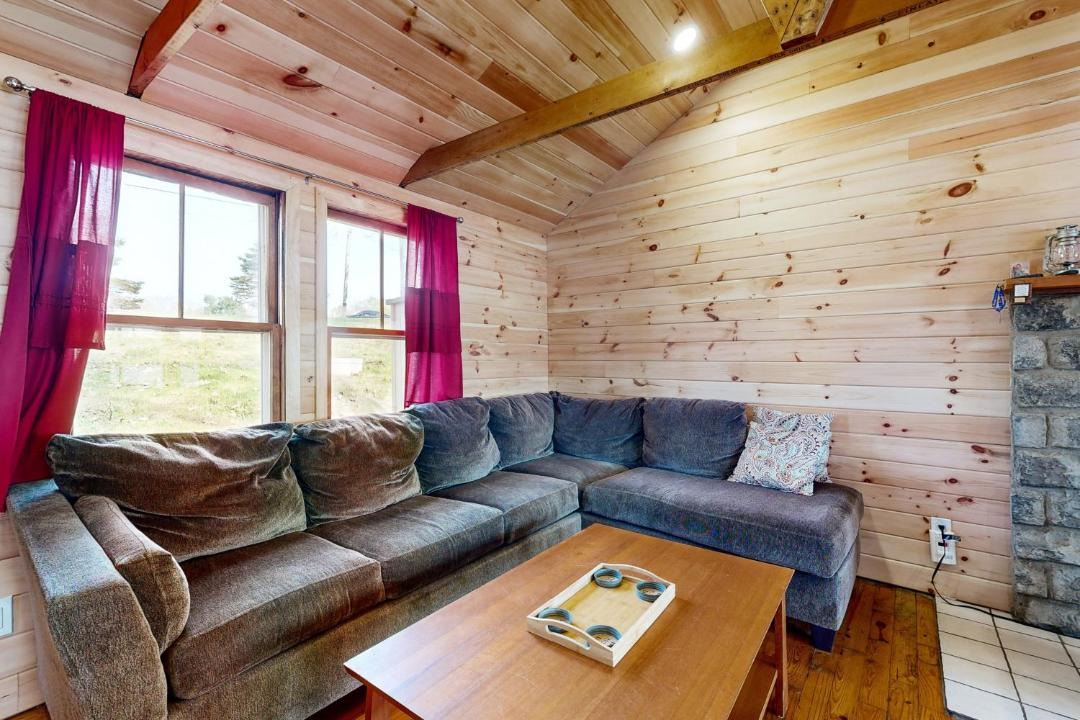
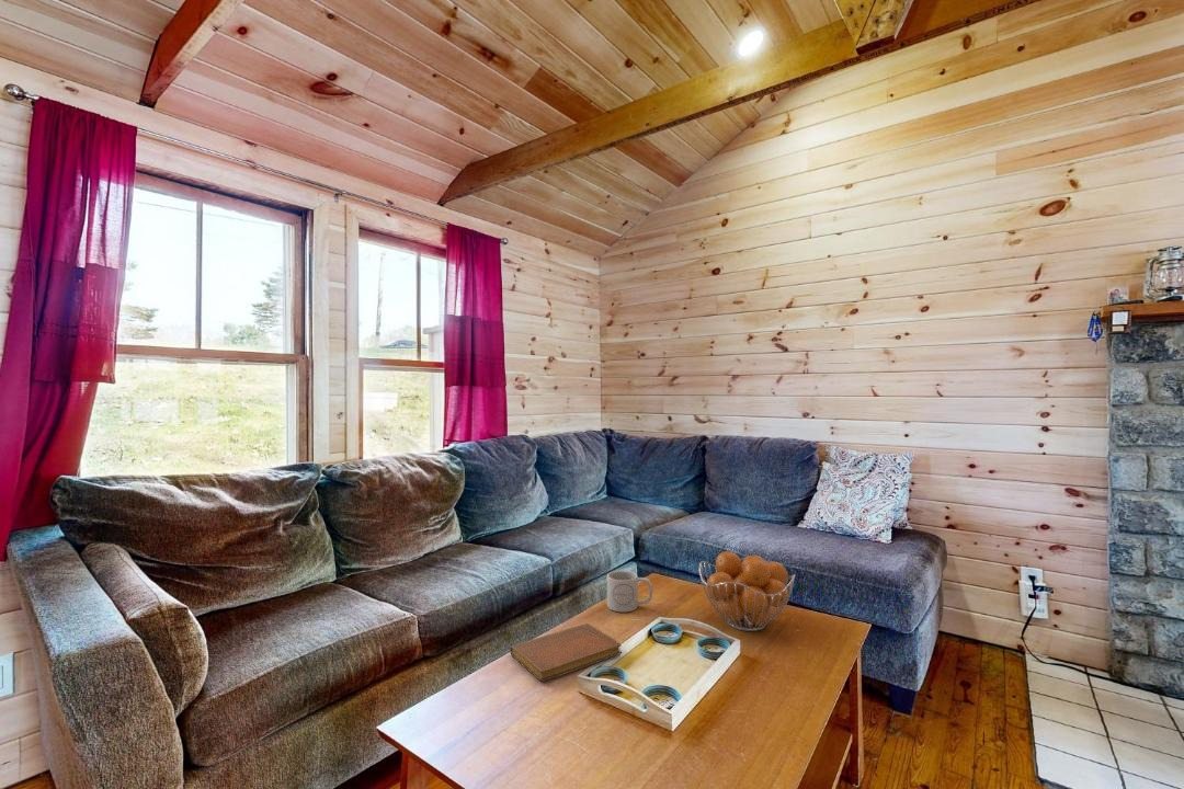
+ mug [606,570,653,614]
+ fruit basket [698,550,796,632]
+ notebook [509,622,623,683]
